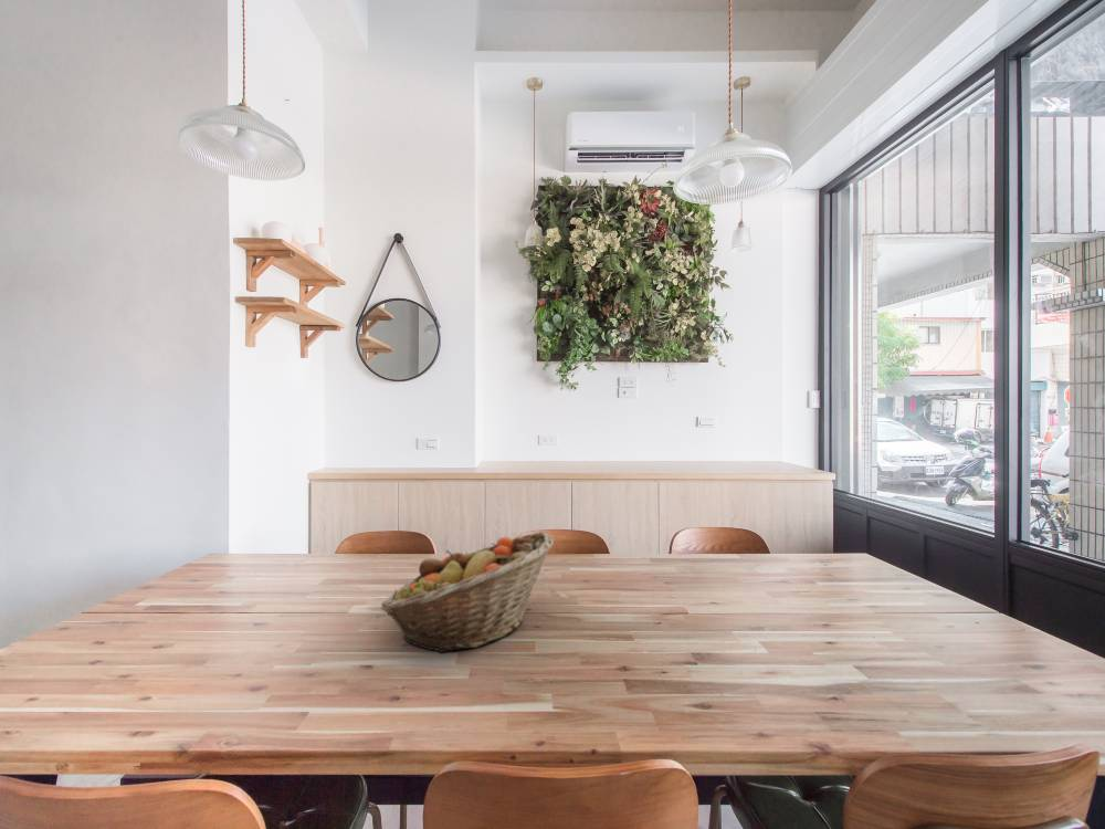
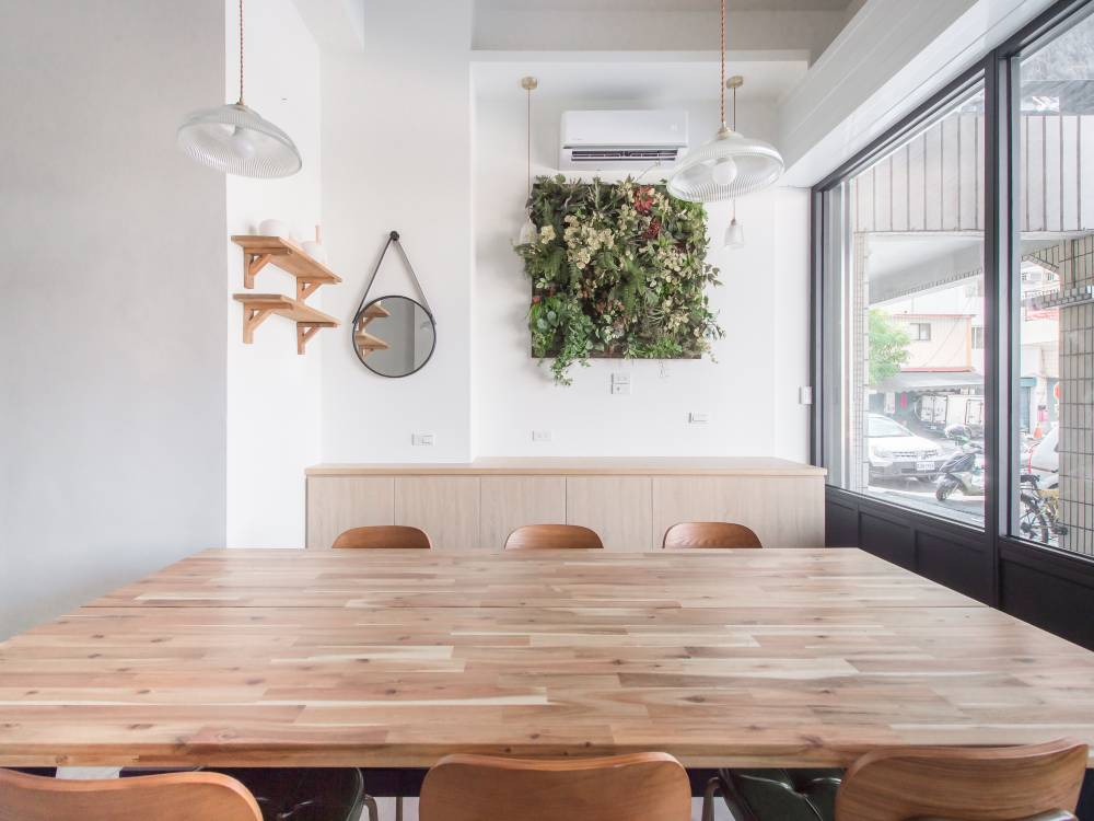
- fruit basket [380,531,555,654]
